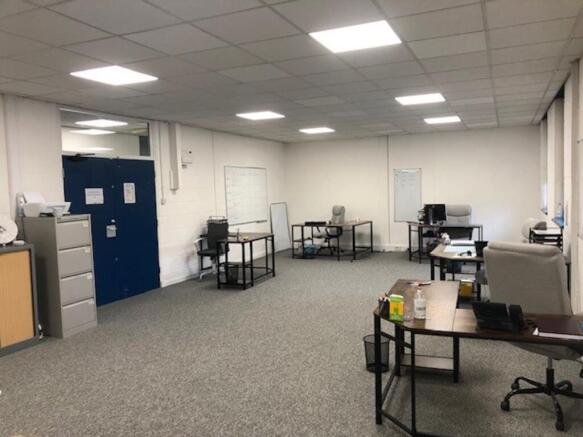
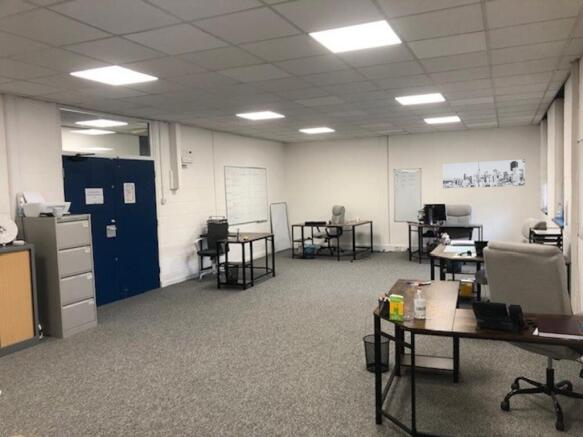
+ wall art [442,158,526,189]
